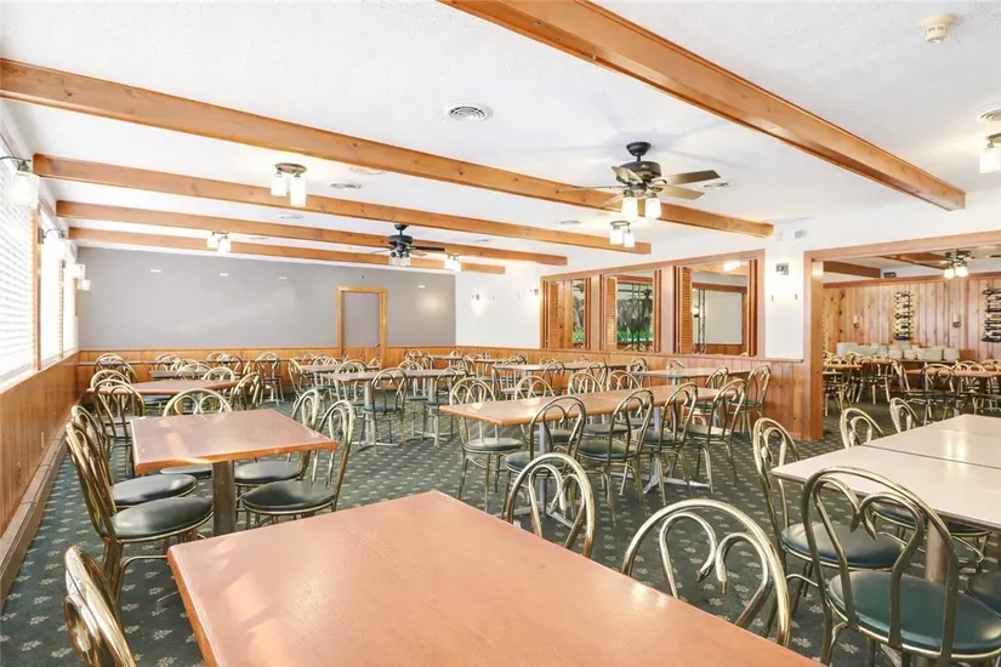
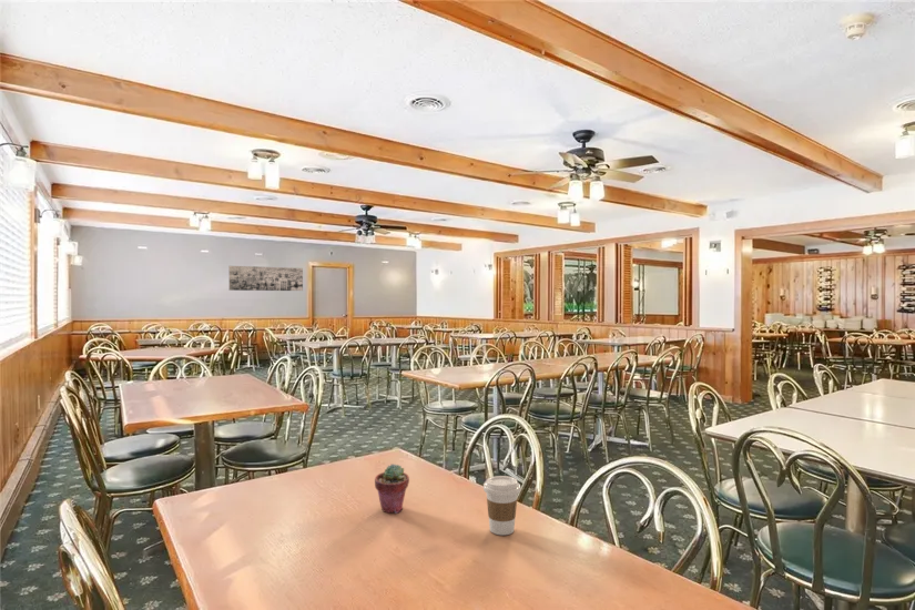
+ wall art [228,265,304,292]
+ potted succulent [374,462,410,515]
+ coffee cup [482,475,521,536]
